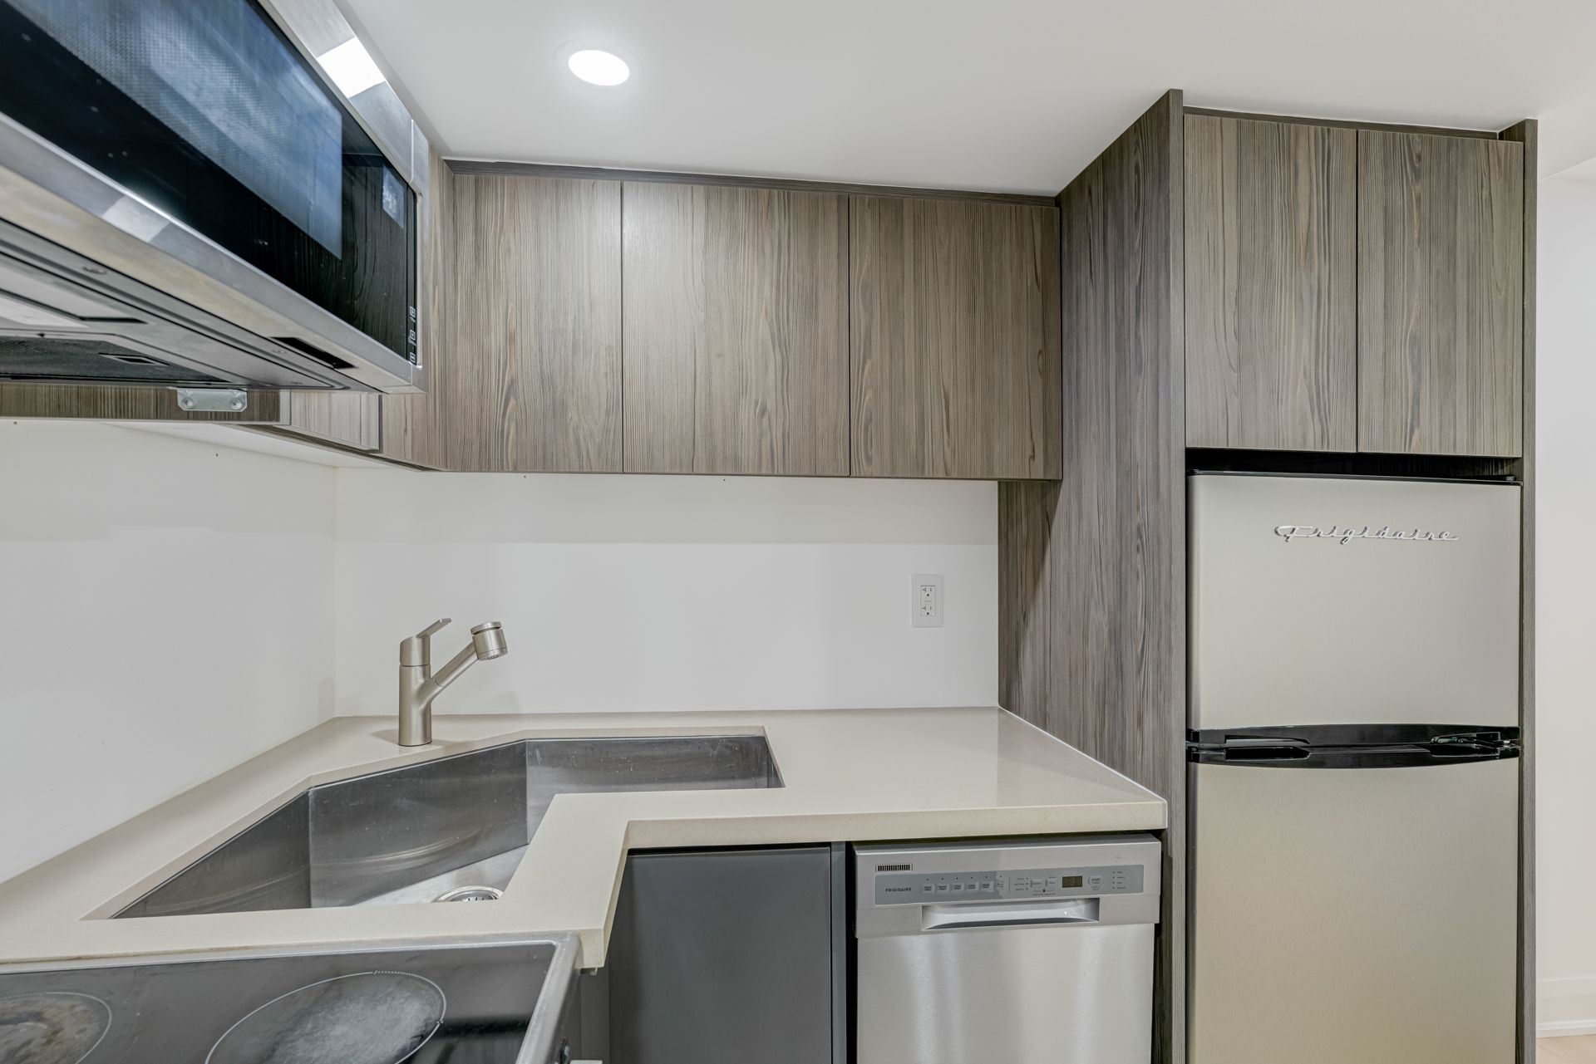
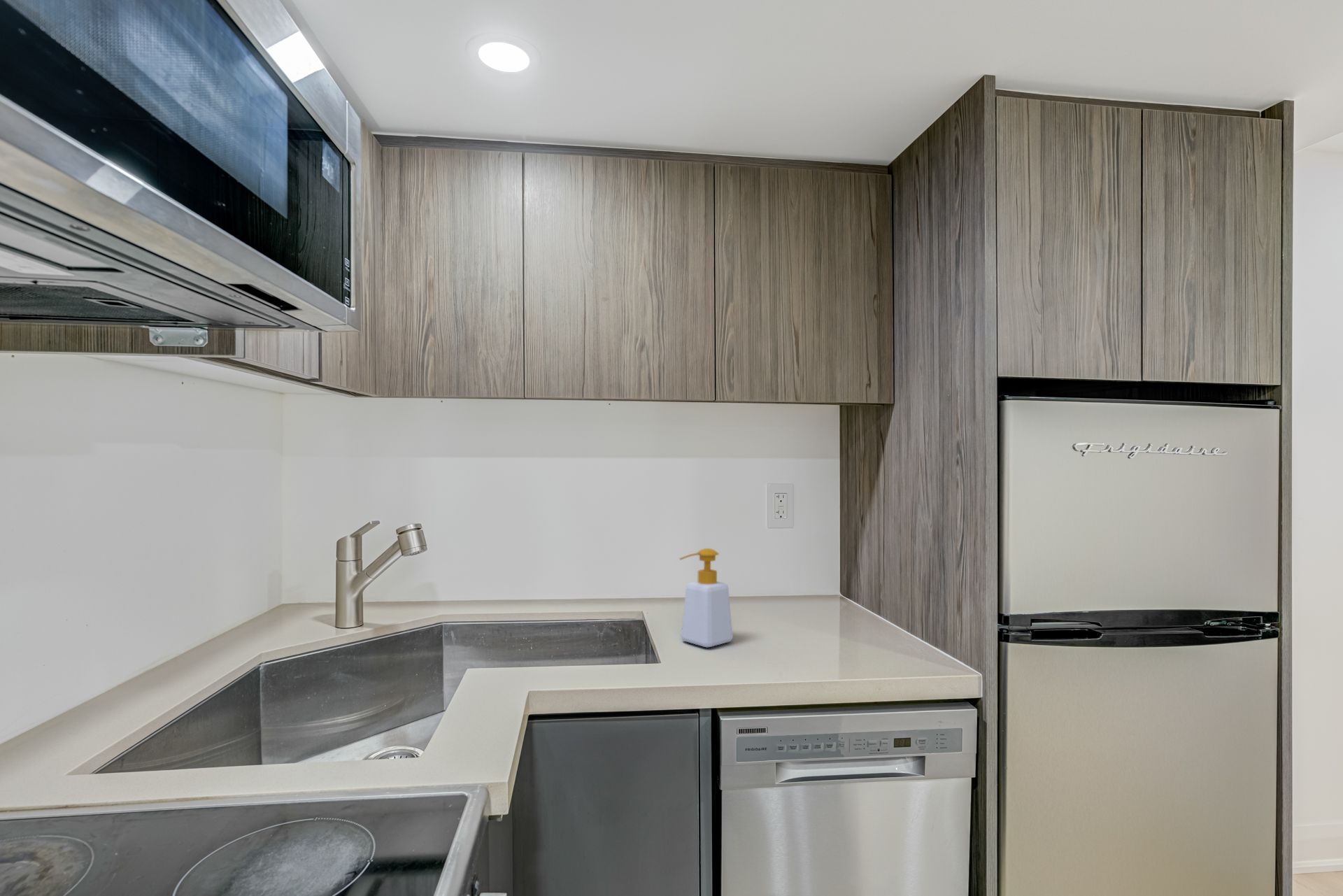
+ soap bottle [679,548,734,648]
